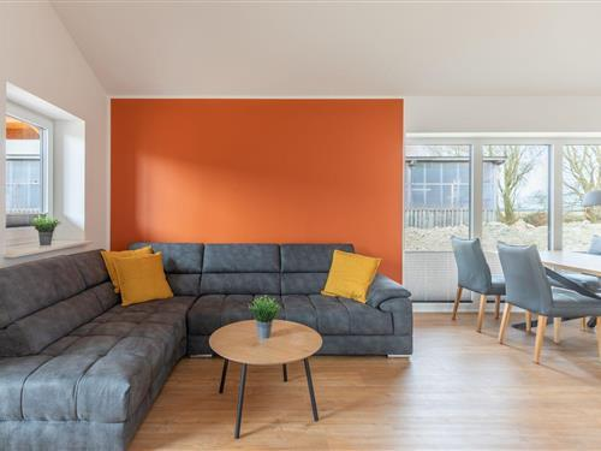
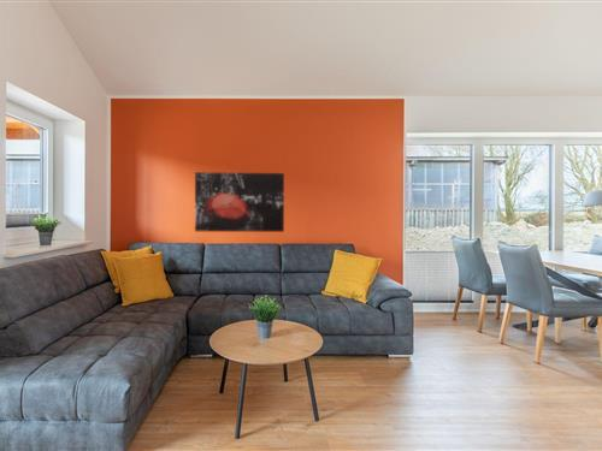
+ wall art [194,171,285,233]
